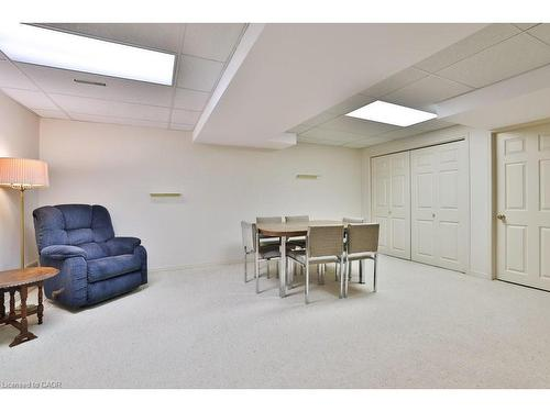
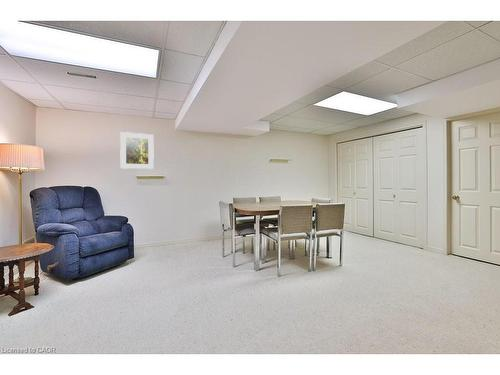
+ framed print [119,131,155,170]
